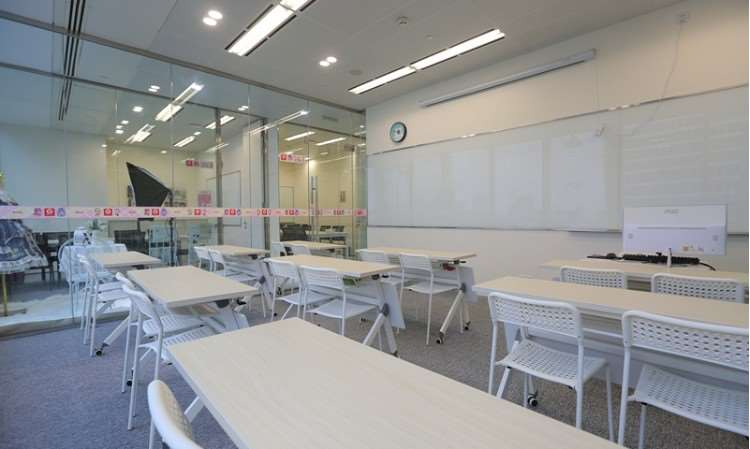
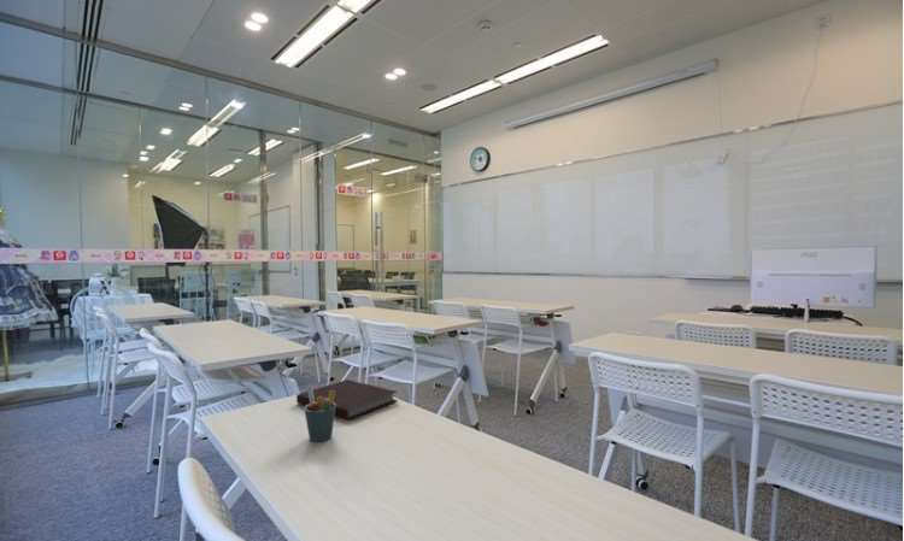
+ notebook [295,378,399,421]
+ pen holder [303,386,336,443]
